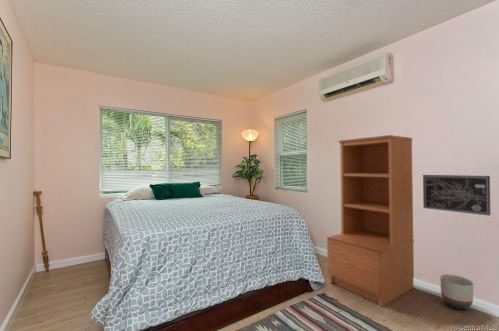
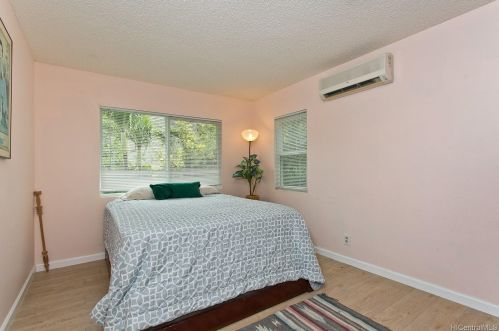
- planter [439,273,474,310]
- bookshelf [326,134,415,307]
- wall art [422,174,491,217]
